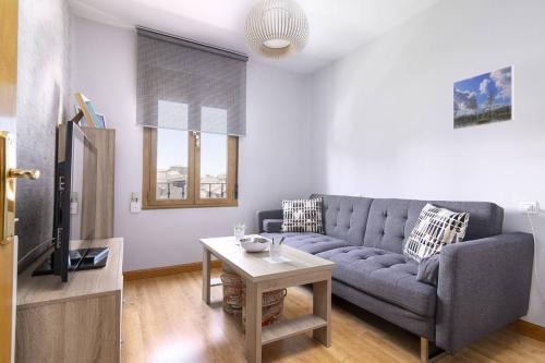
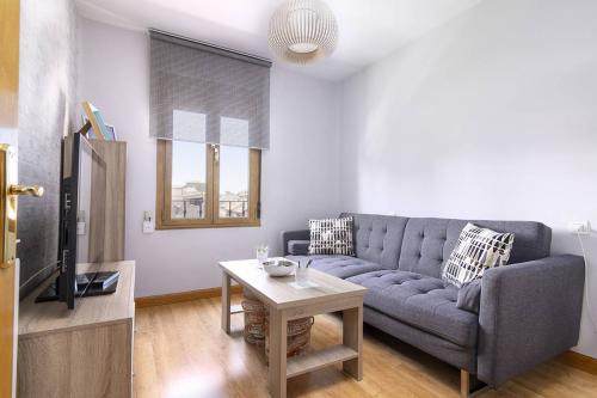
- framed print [452,64,516,131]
